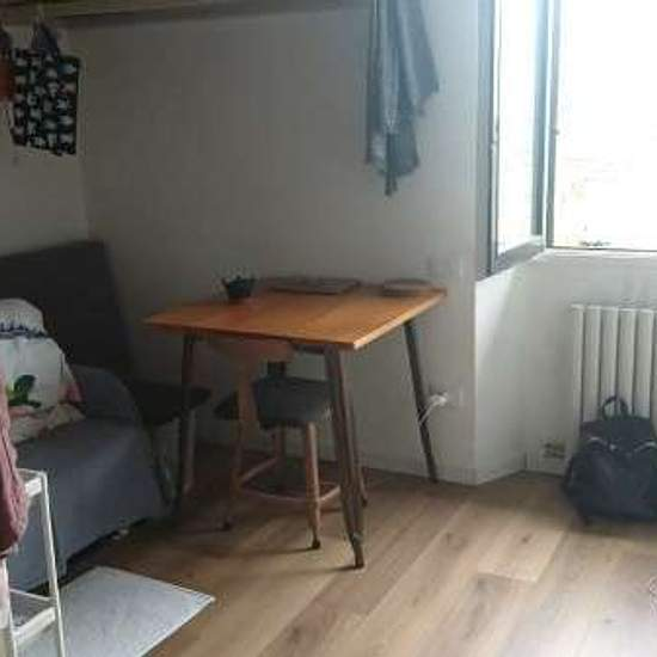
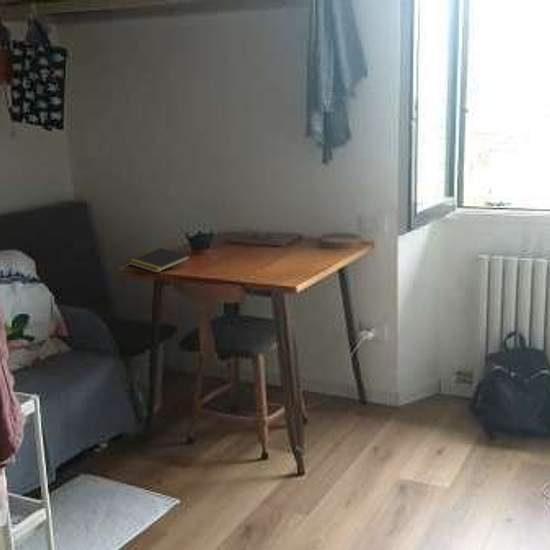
+ notepad [127,247,192,274]
